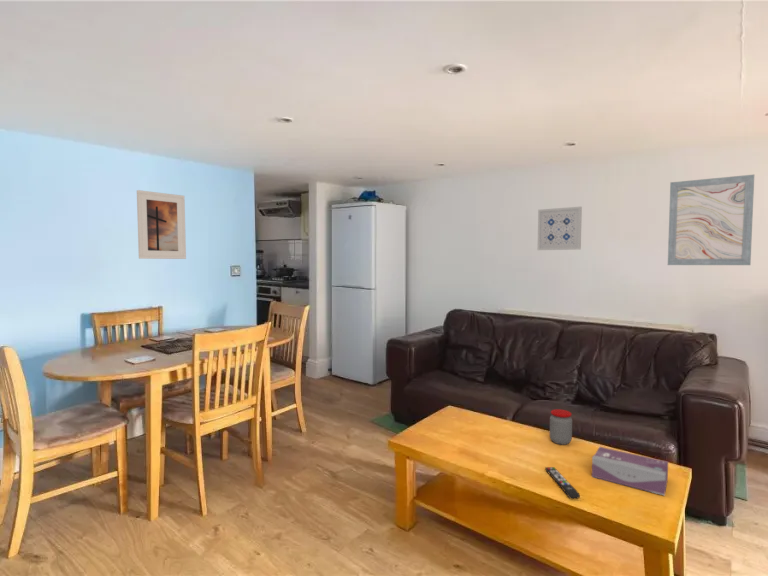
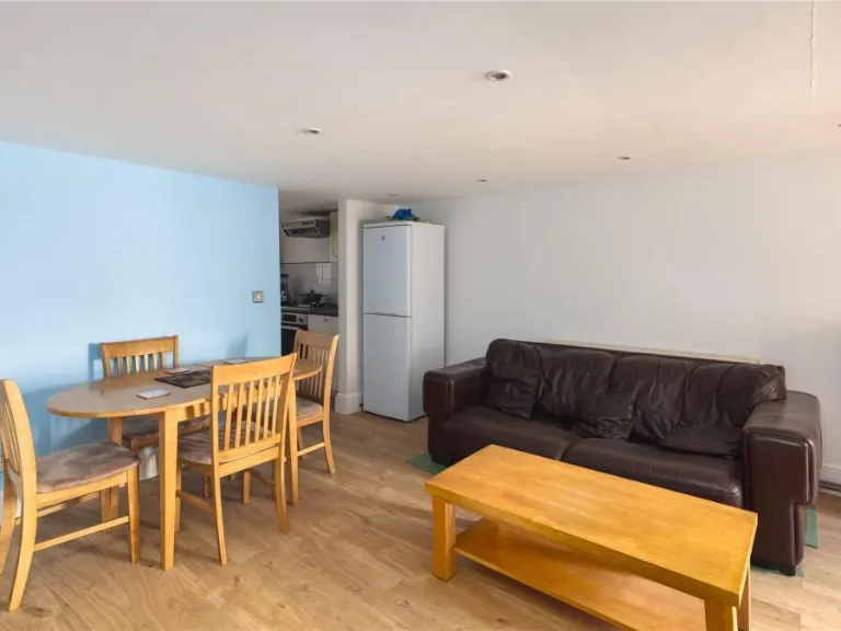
- wall art [667,174,755,266]
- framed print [136,189,187,260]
- tissue box [591,446,669,496]
- remote control [544,466,581,499]
- wall art [537,206,583,251]
- jar [549,408,573,446]
